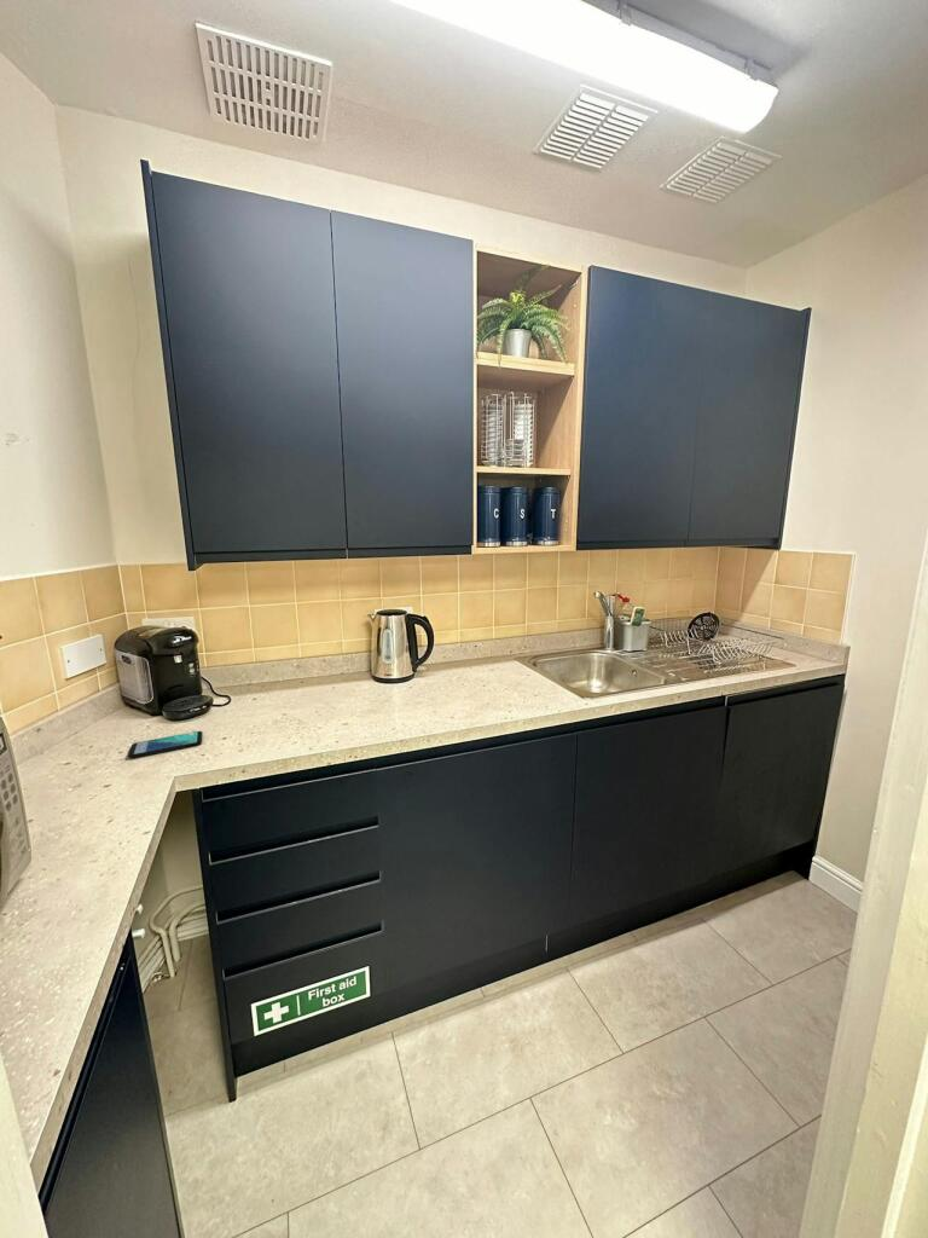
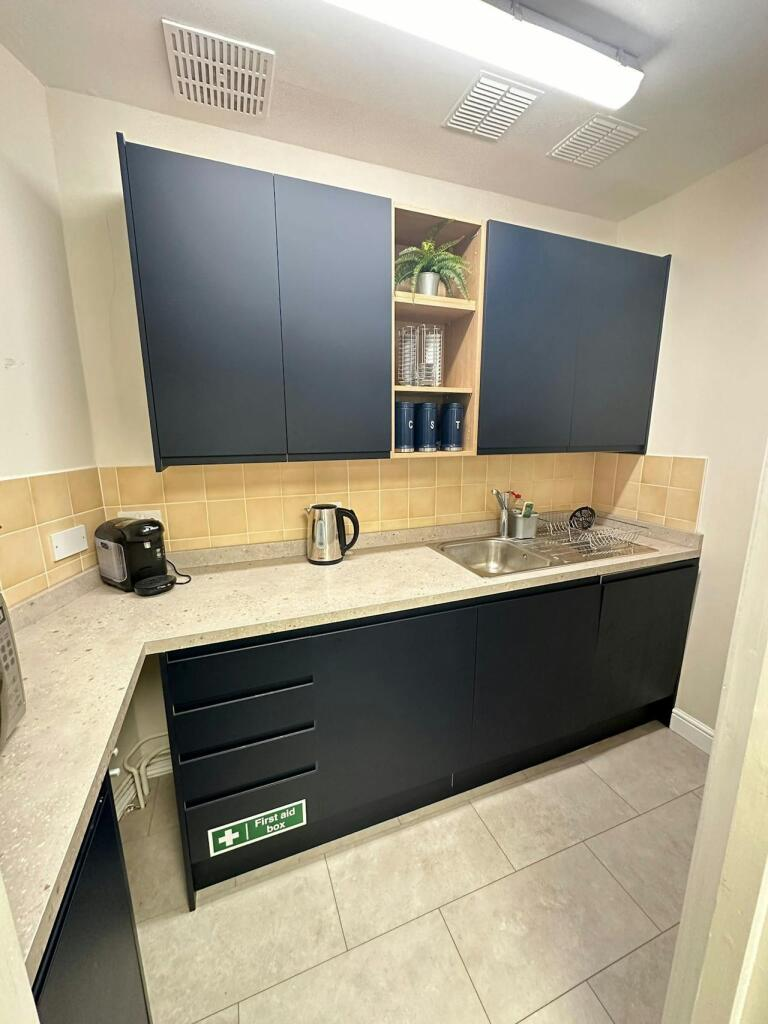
- smartphone [127,730,203,759]
